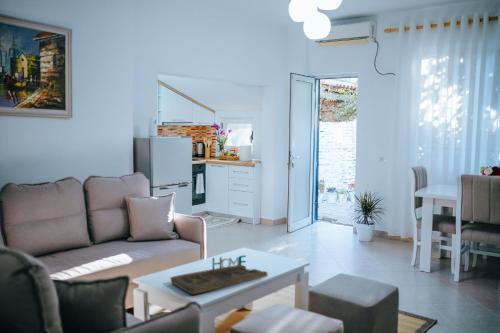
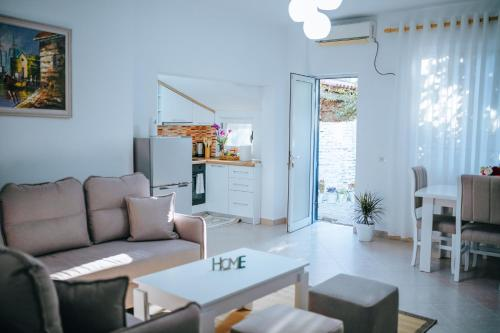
- decorative tray [170,264,269,296]
